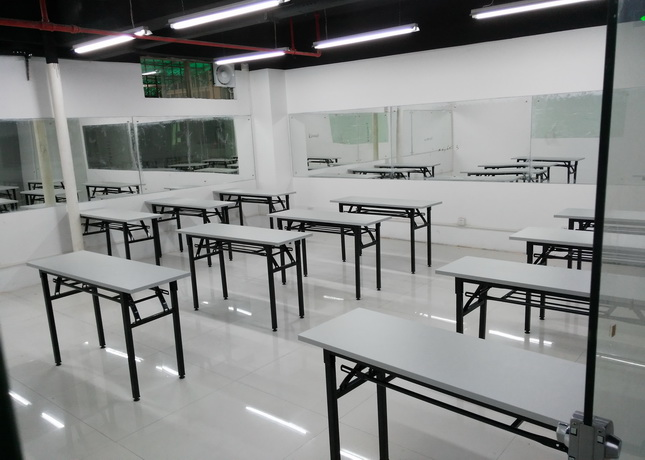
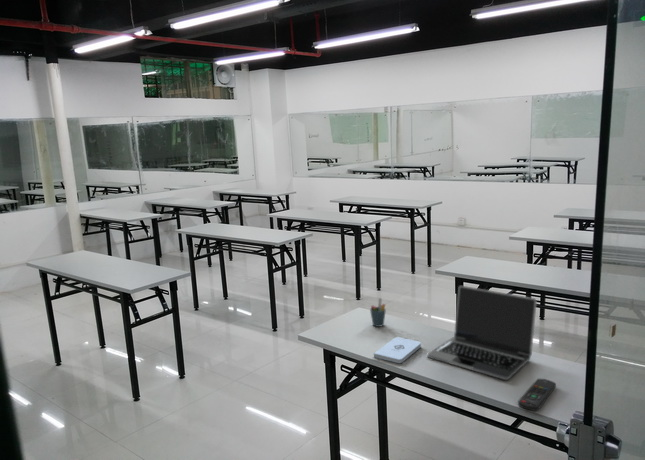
+ pen holder [369,297,387,328]
+ remote control [517,378,557,412]
+ laptop [426,285,538,381]
+ notepad [373,336,422,364]
